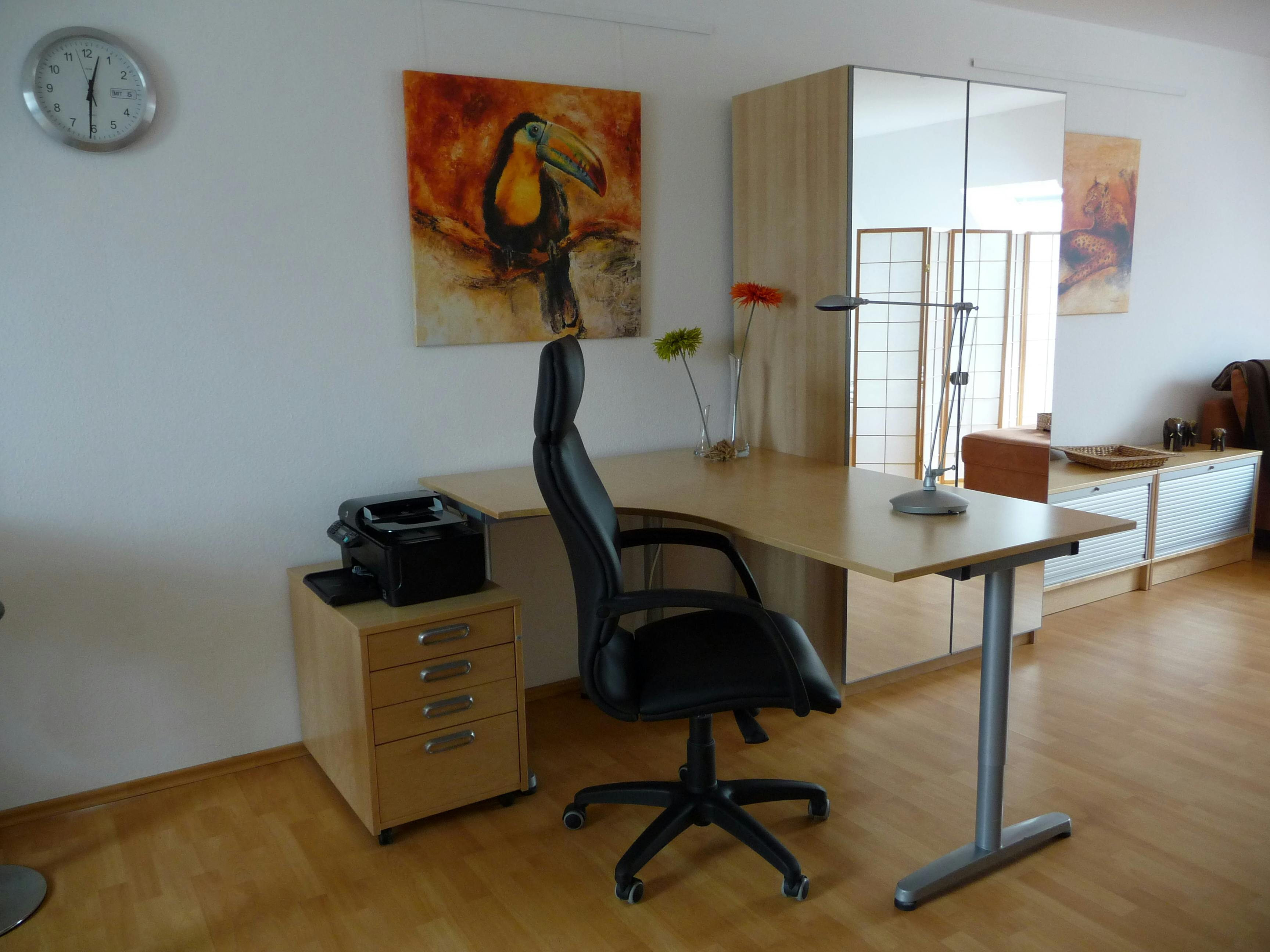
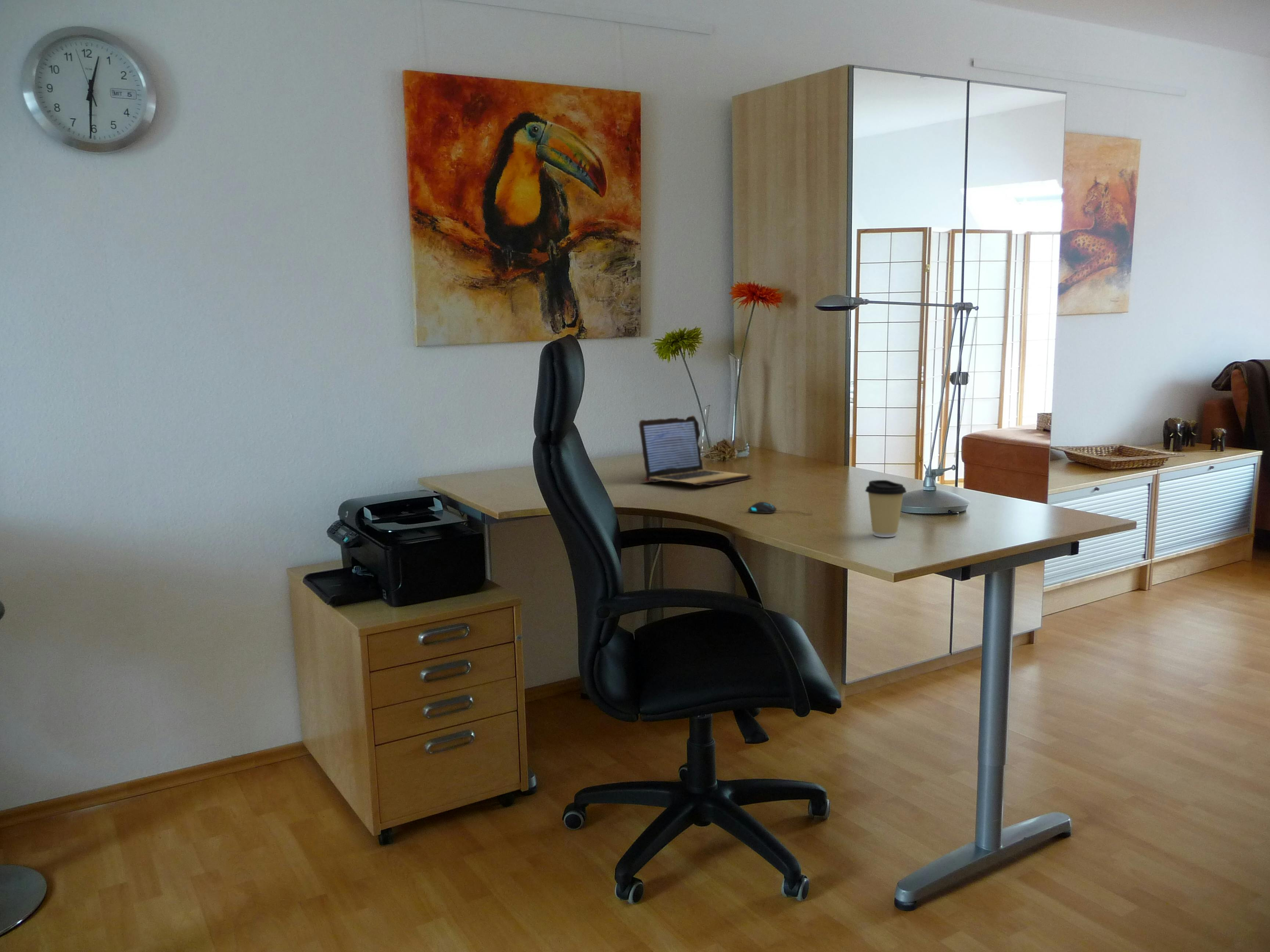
+ coffee cup [865,480,907,538]
+ mouse [747,501,813,515]
+ laptop [638,415,753,486]
